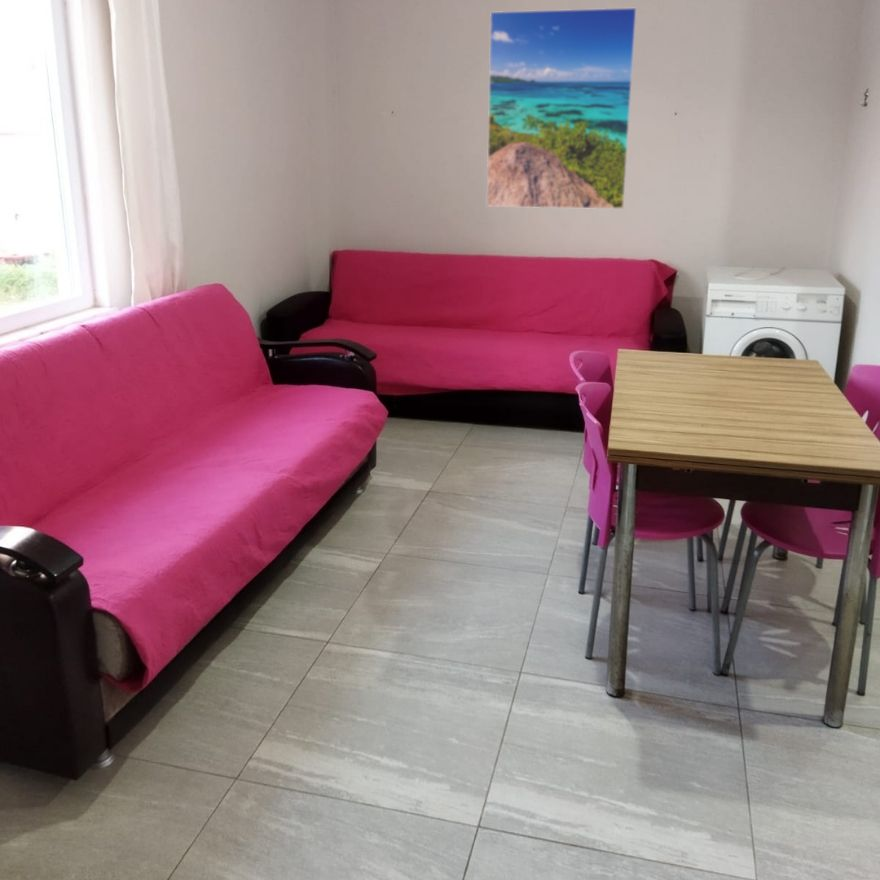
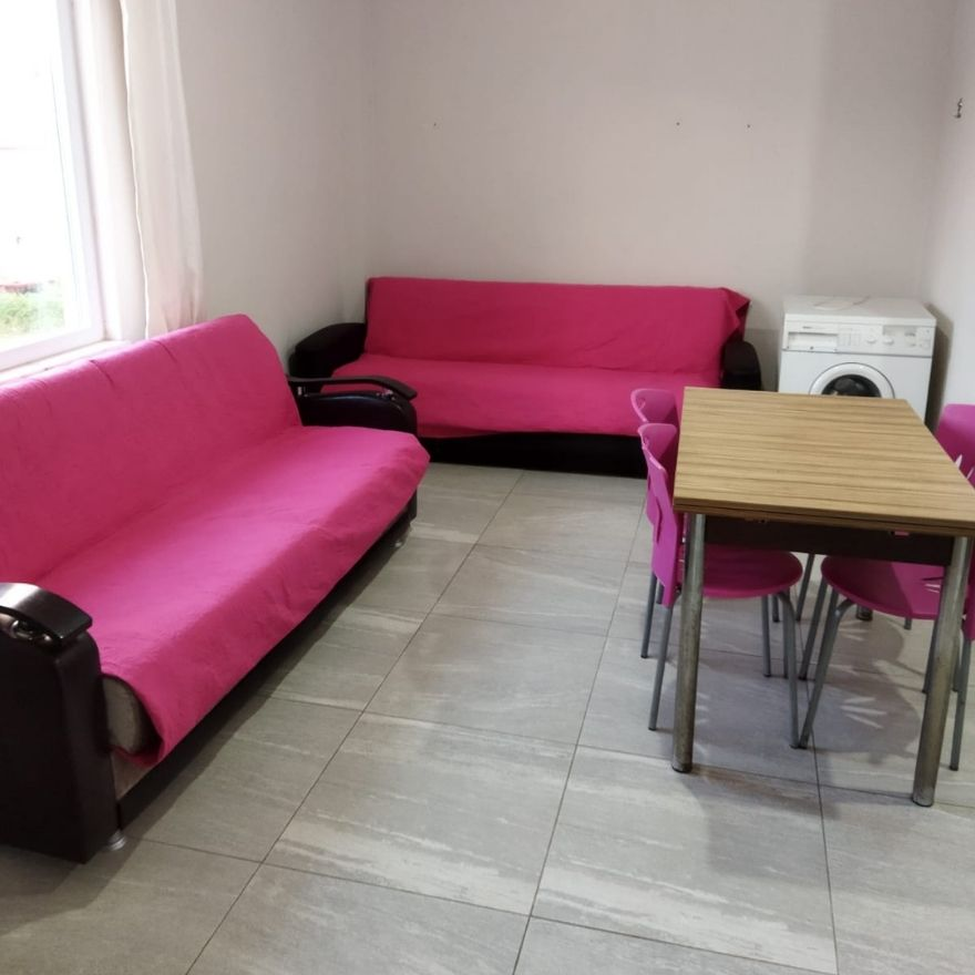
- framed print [486,7,638,210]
